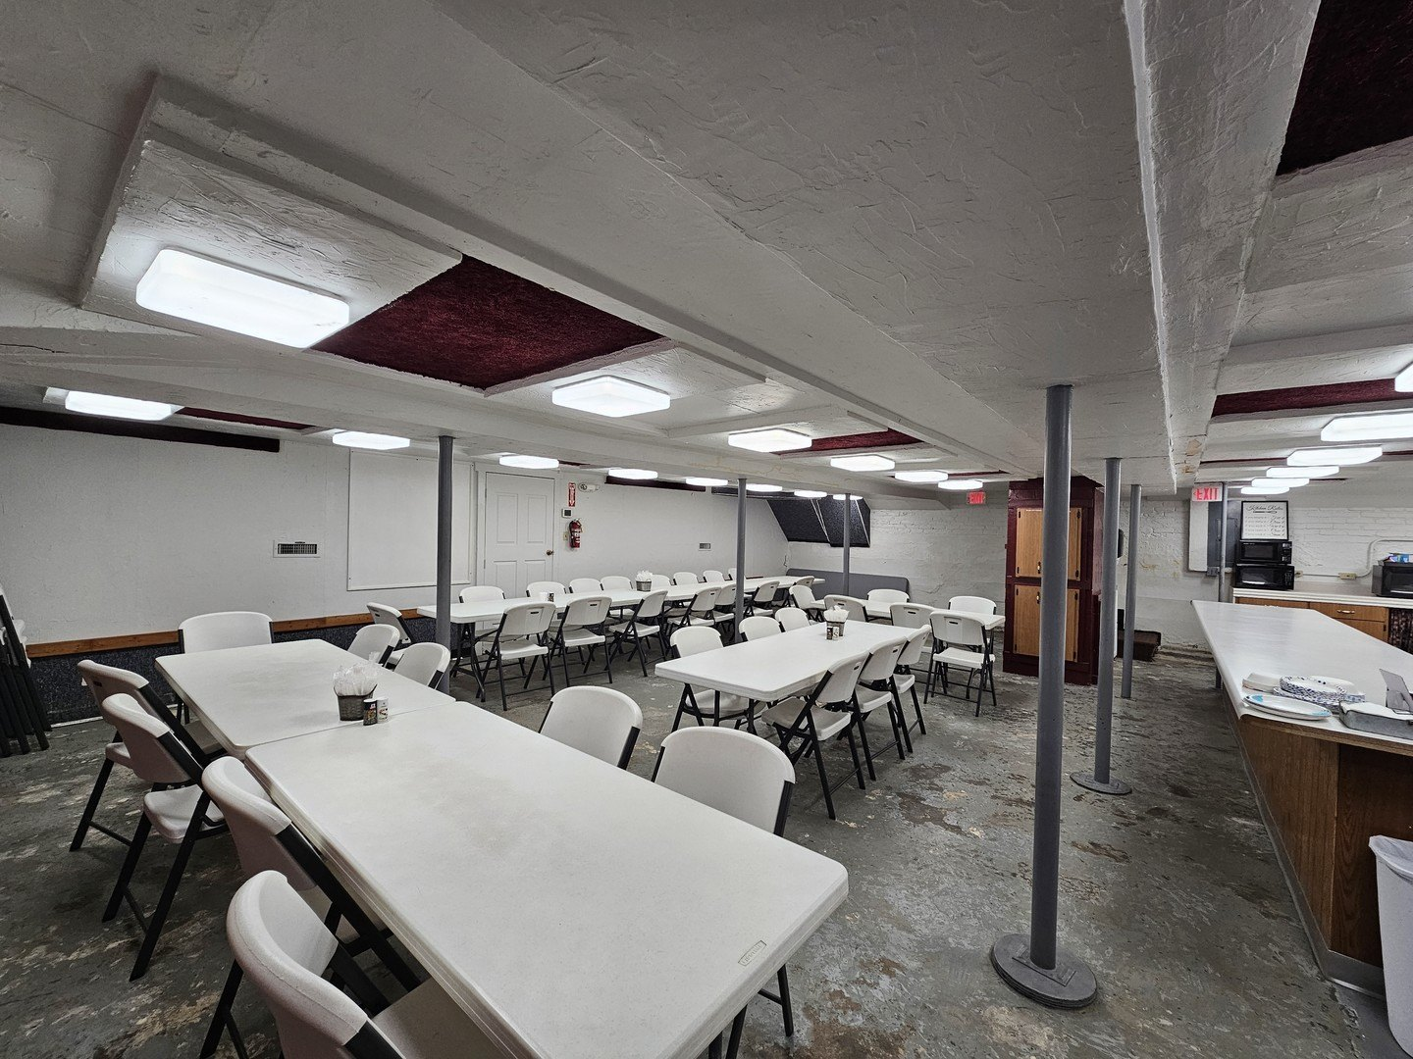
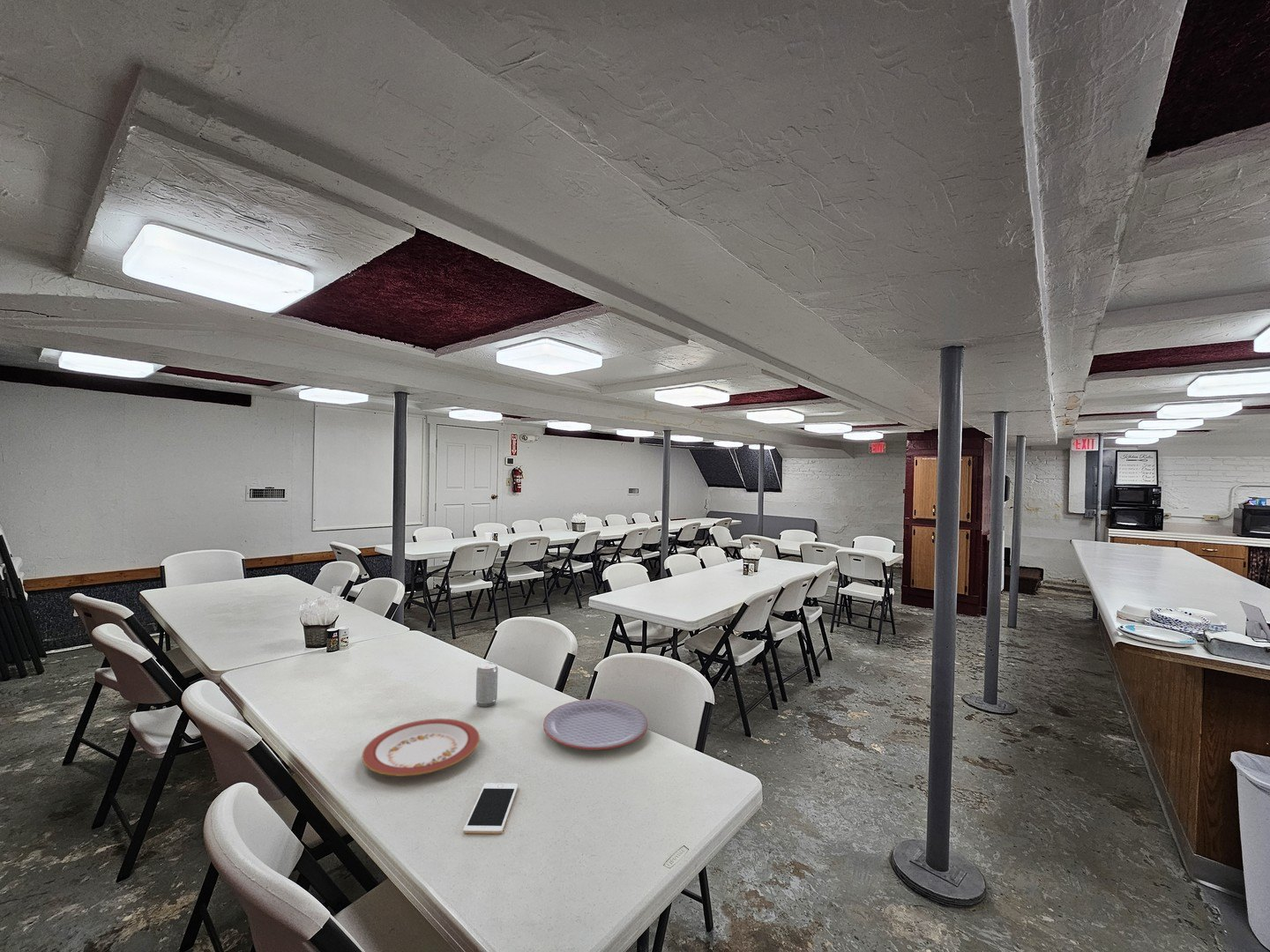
+ cell phone [462,783,519,835]
+ plate [542,698,649,751]
+ beverage can [474,661,498,708]
+ plate [361,718,481,777]
